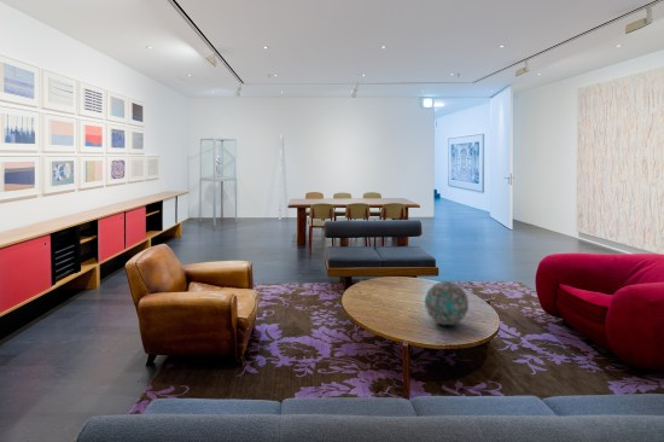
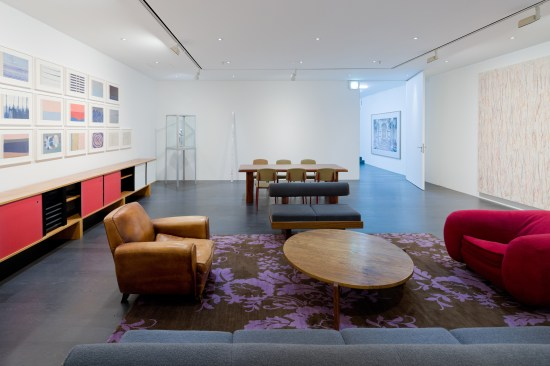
- geode [424,280,470,326]
